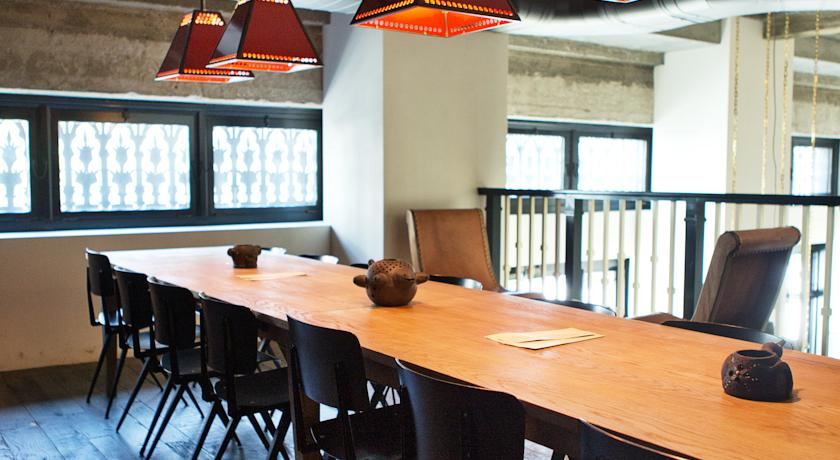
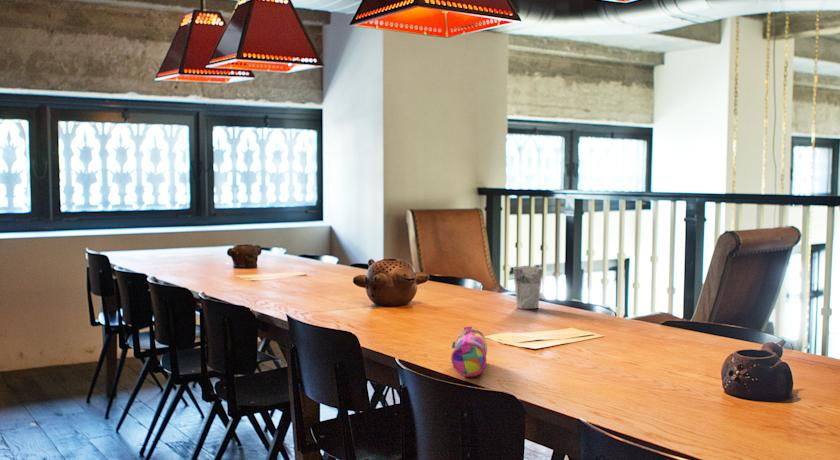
+ pencil case [450,325,488,378]
+ cup [512,265,544,310]
